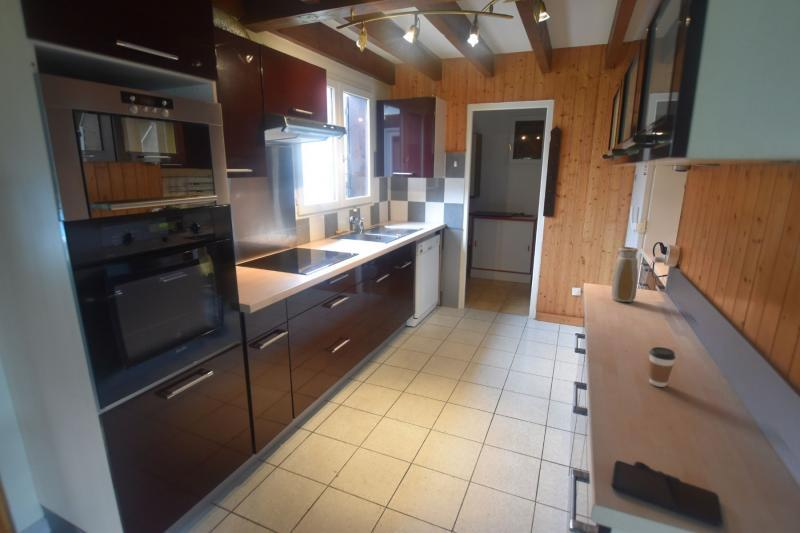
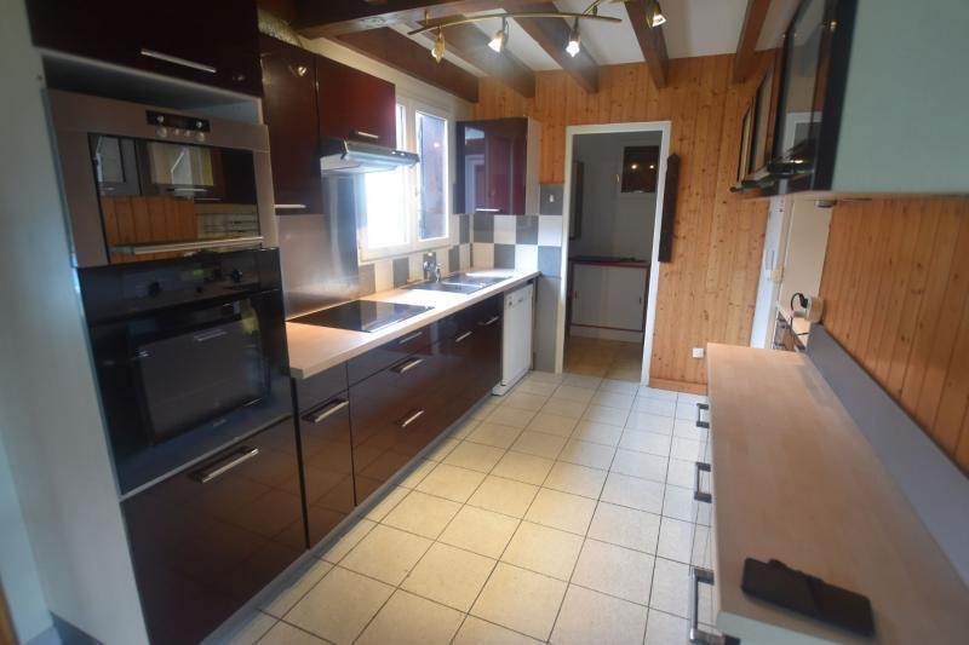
- coffee cup [648,346,676,388]
- vase [611,246,639,303]
